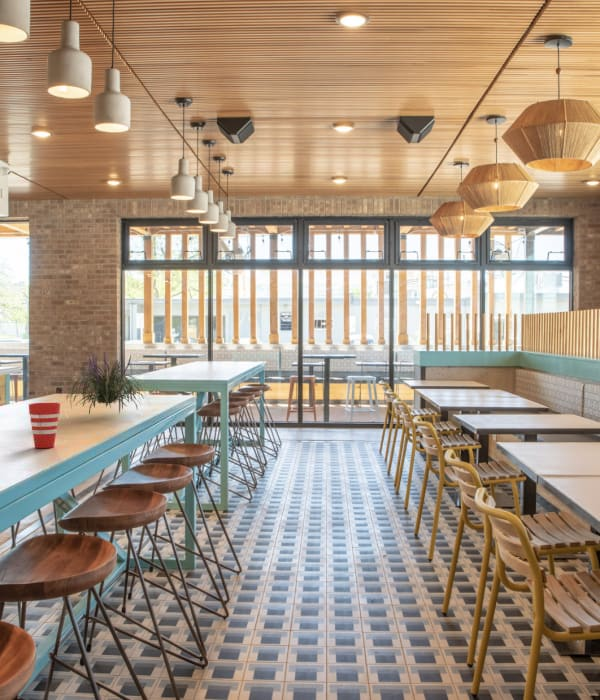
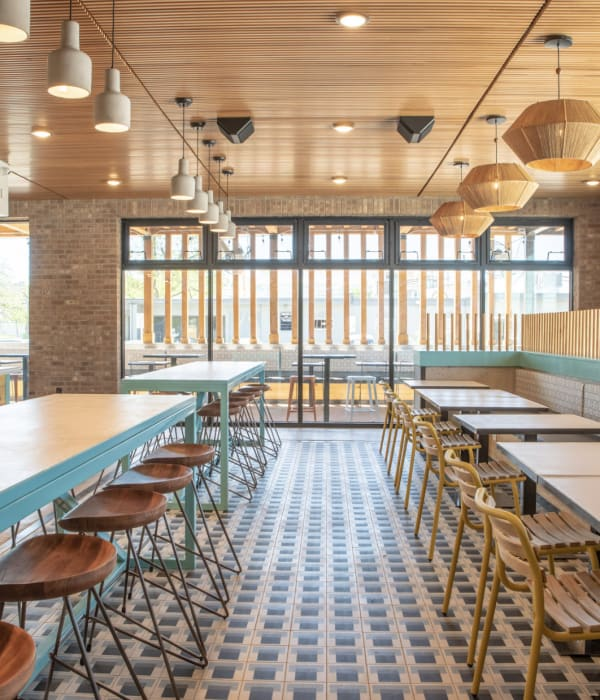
- plant [63,351,151,415]
- cup [28,402,61,449]
